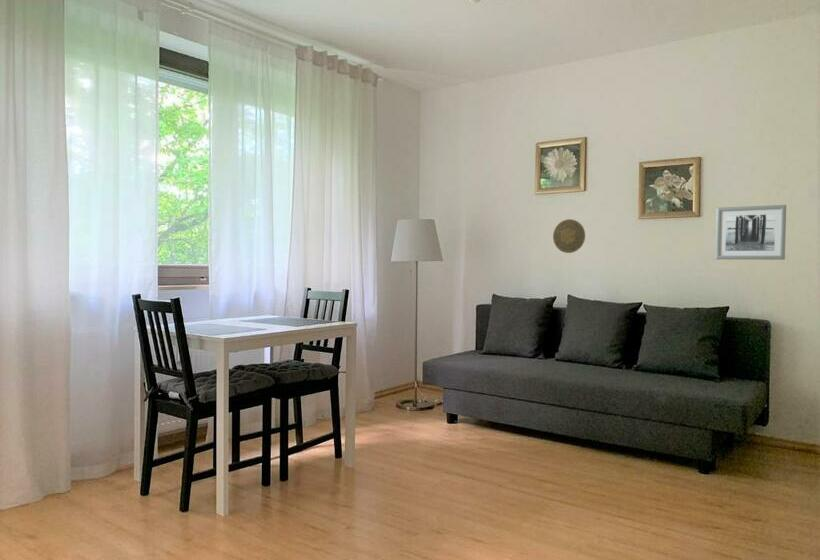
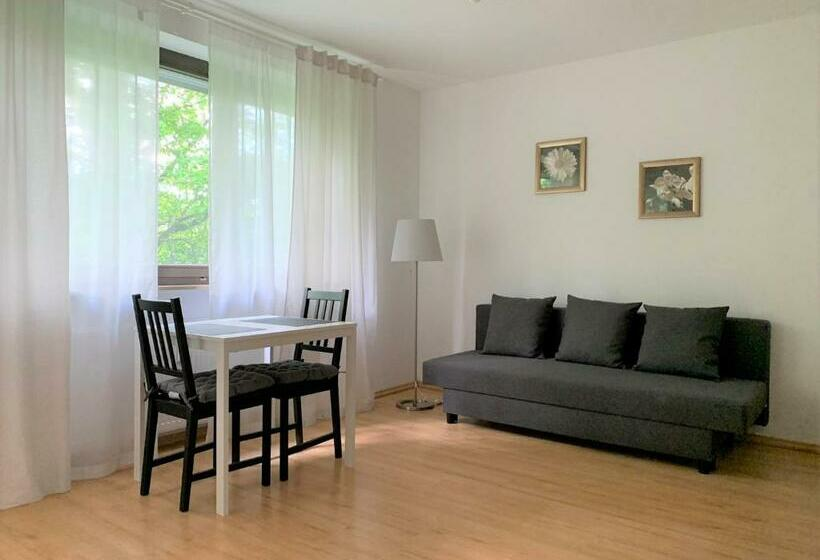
- decorative plate [552,218,586,254]
- wall art [715,204,787,261]
